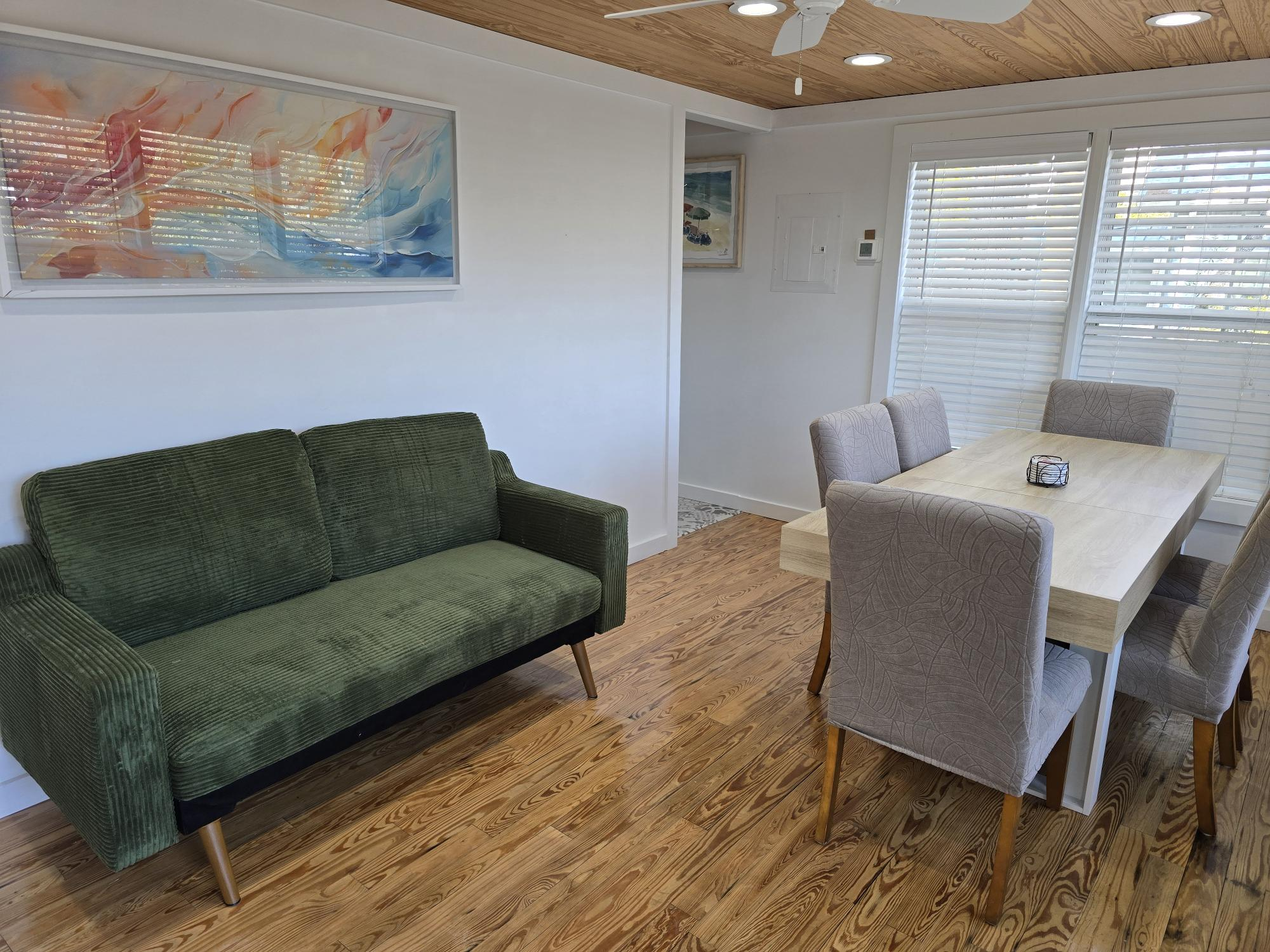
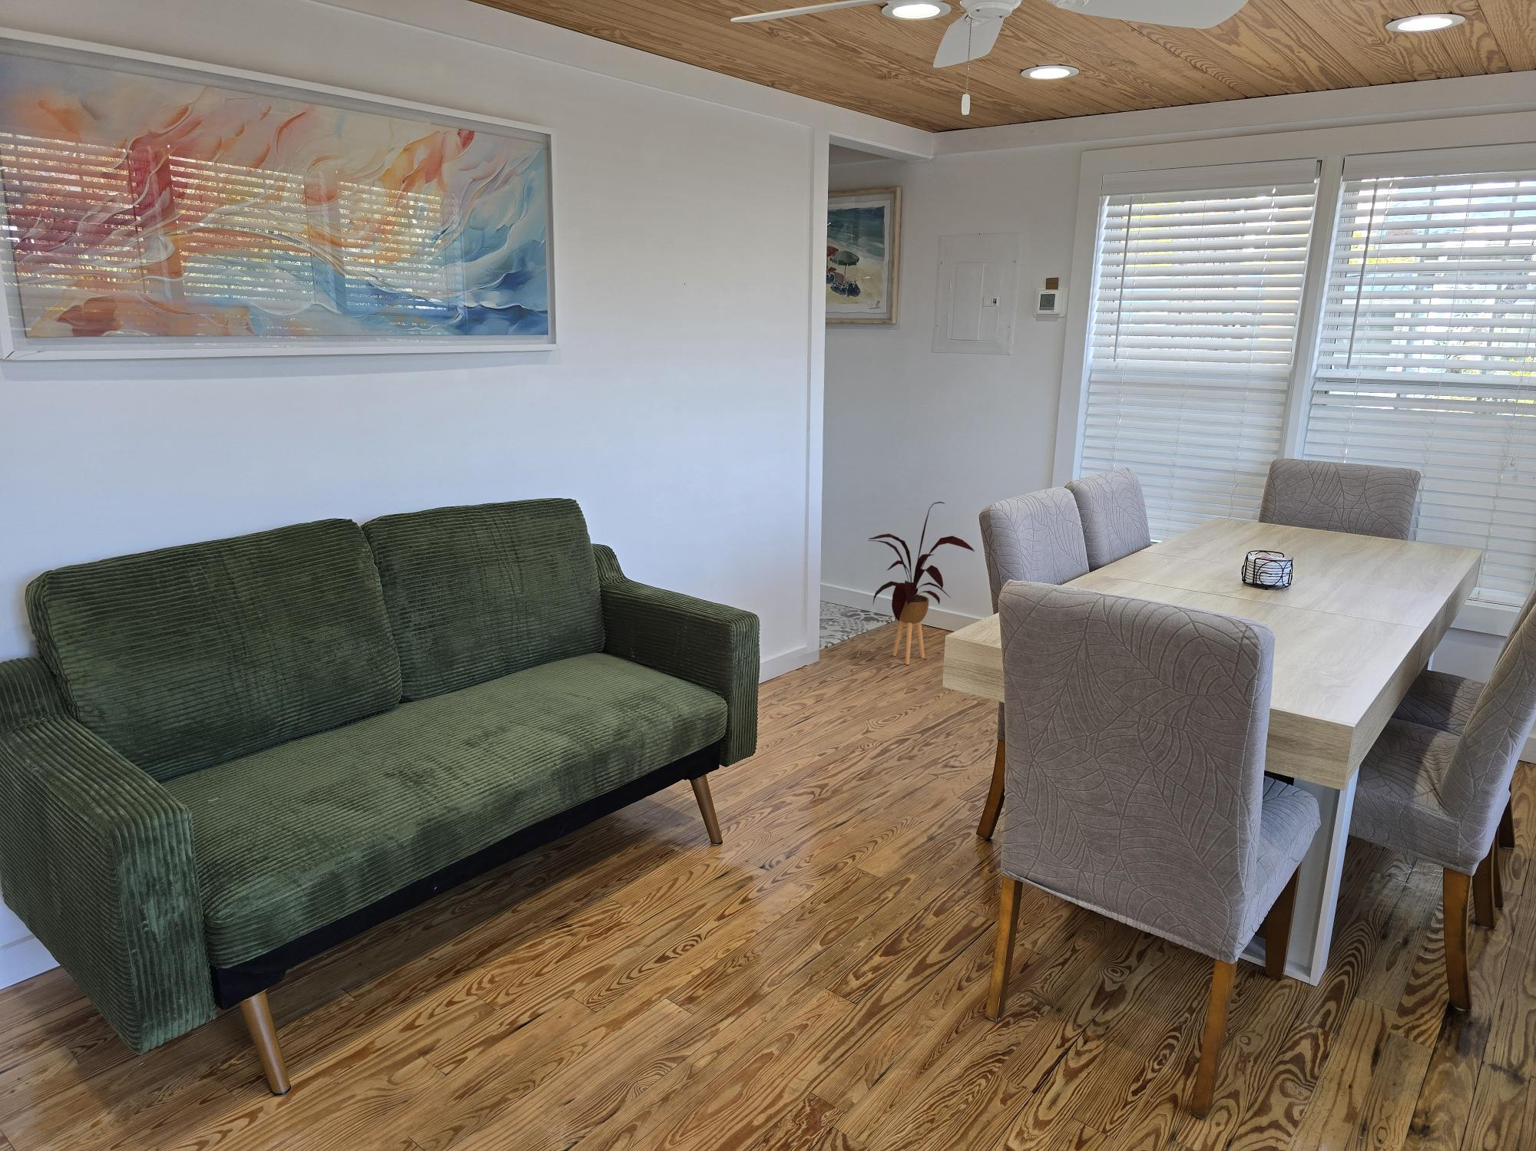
+ house plant [868,501,975,665]
